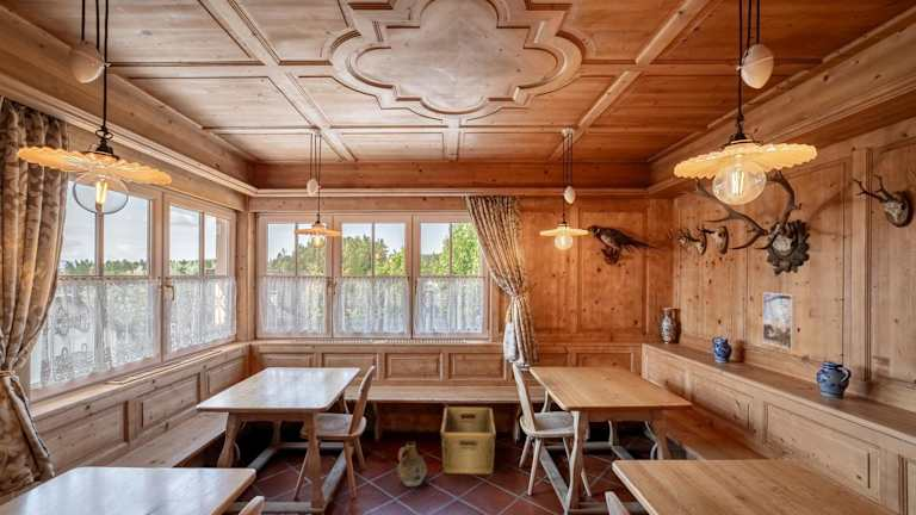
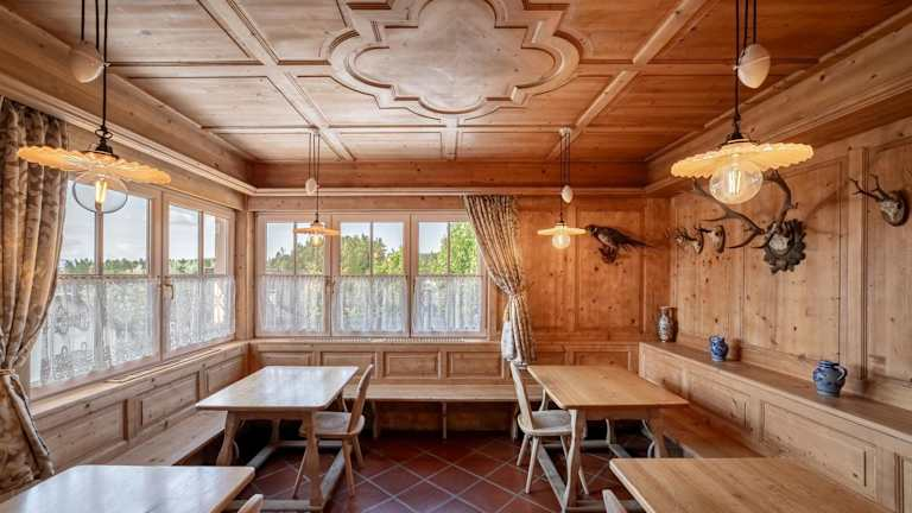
- ceramic jug [397,440,428,488]
- hamper [439,407,497,476]
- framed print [762,291,797,352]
